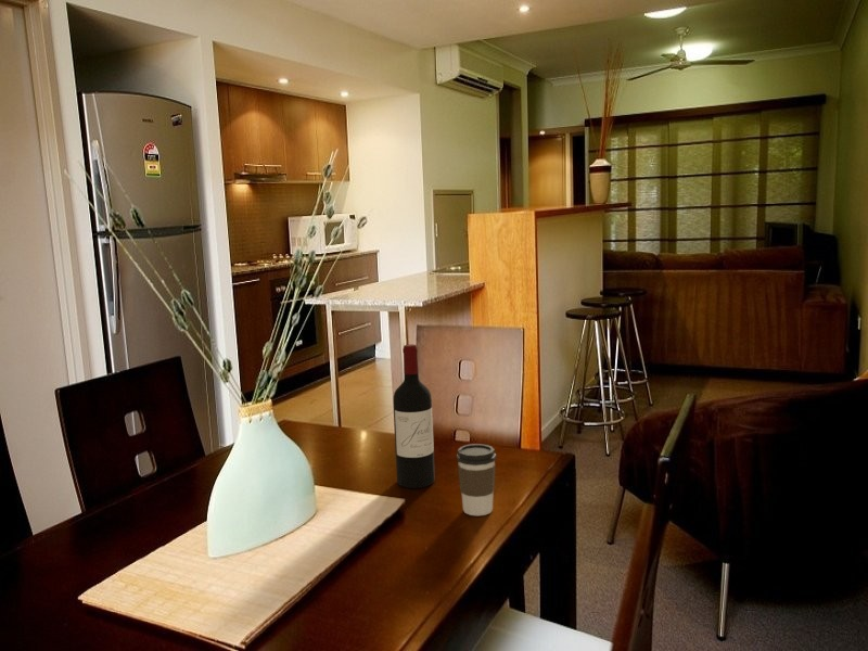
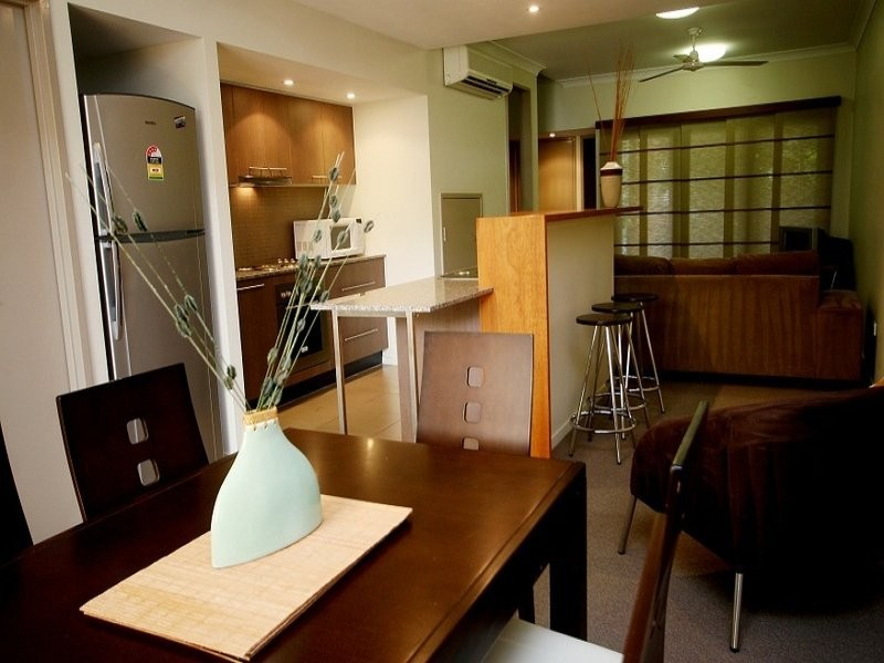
- wine bottle [393,343,436,489]
- coffee cup [456,443,497,516]
